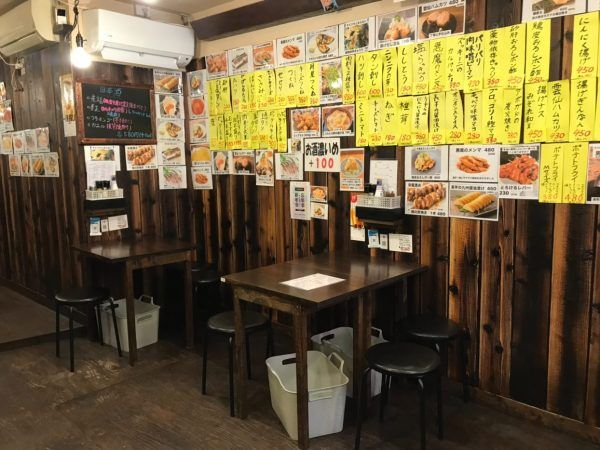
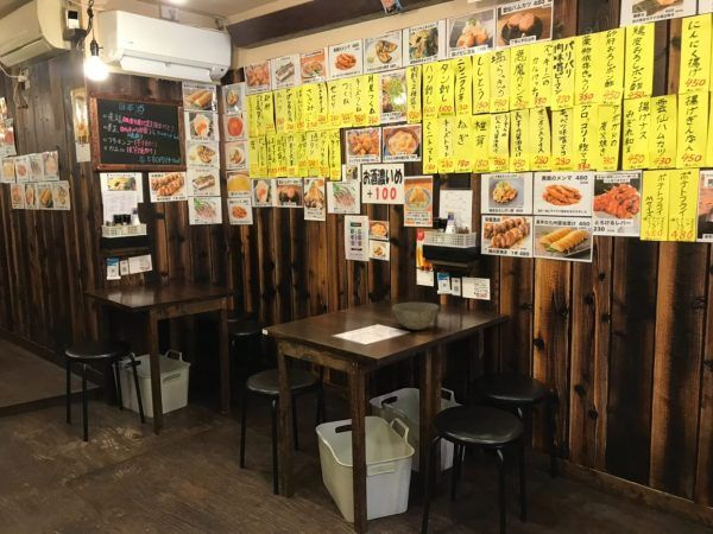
+ bowl [391,301,440,331]
